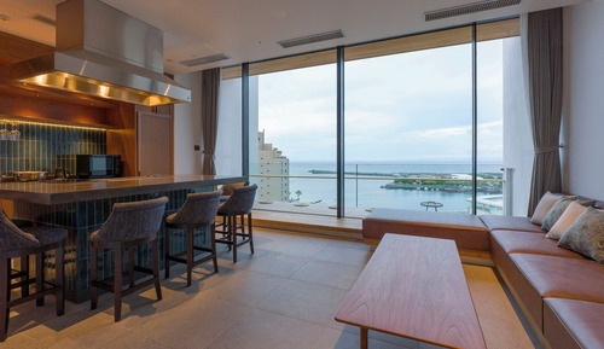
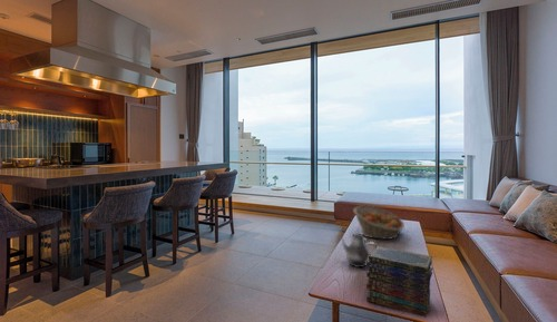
+ teapot [339,228,379,269]
+ fruit basket [352,204,405,241]
+ book stack [365,245,433,319]
